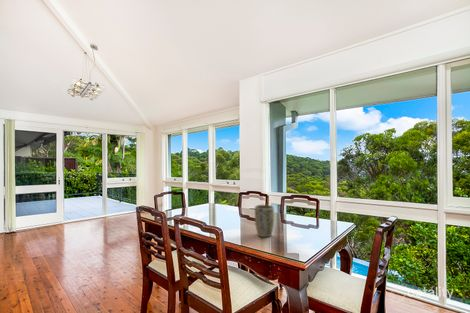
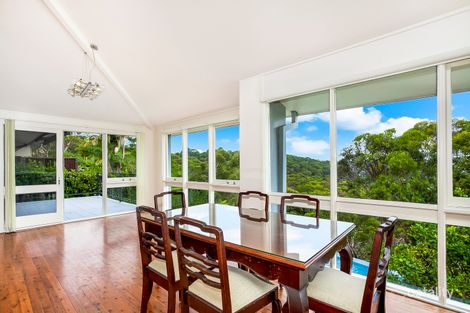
- plant pot [254,204,275,238]
